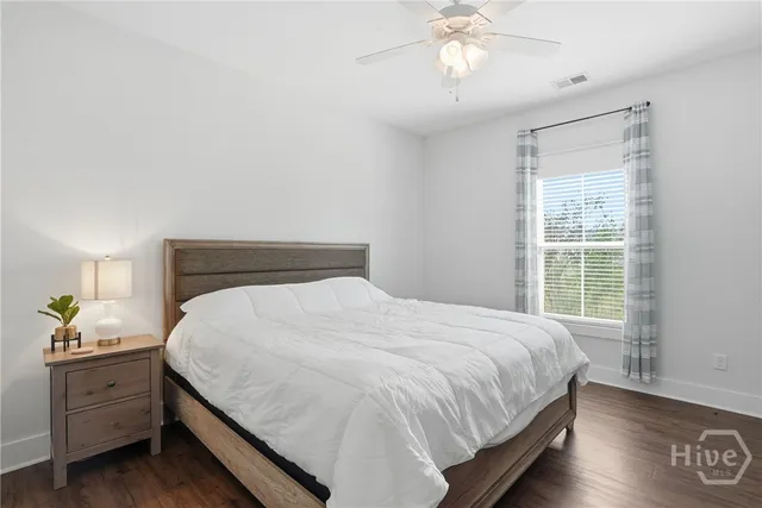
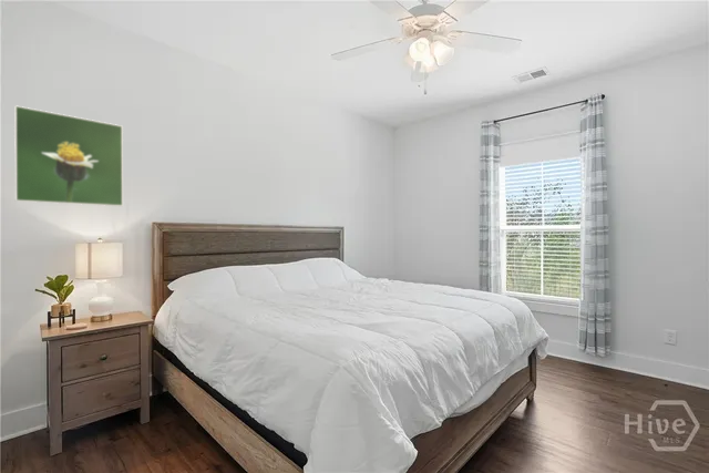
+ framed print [13,104,124,207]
